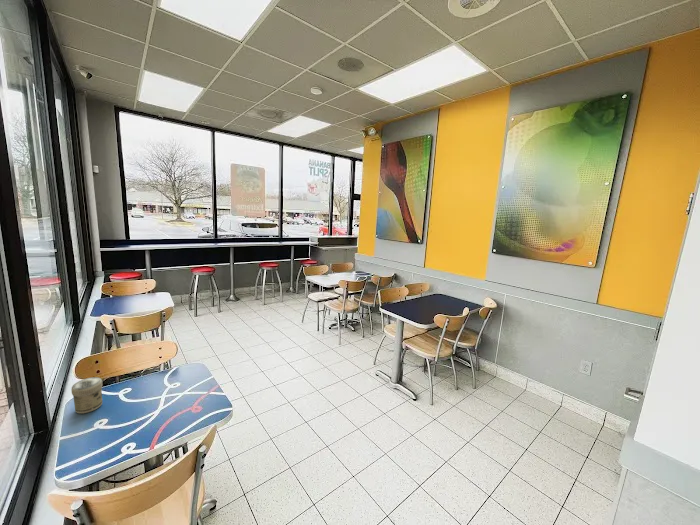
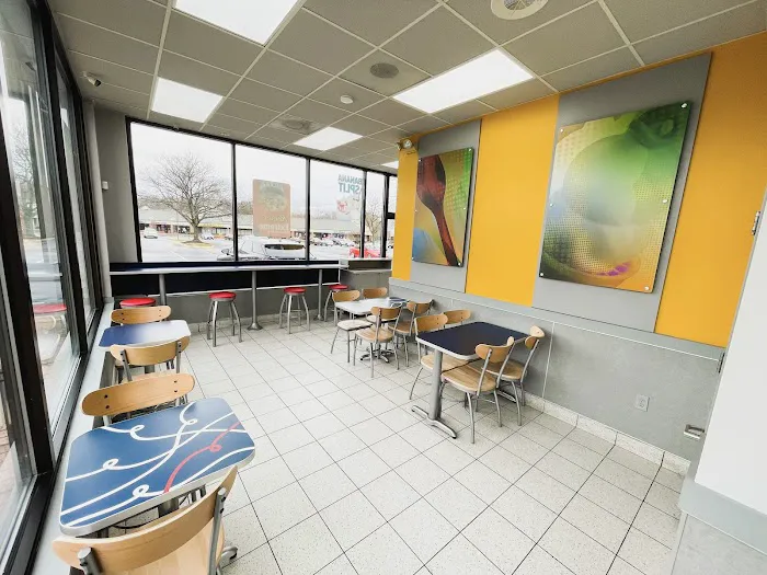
- jar [70,376,104,414]
